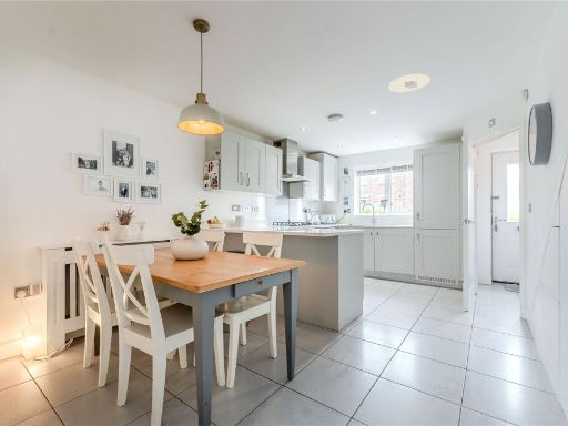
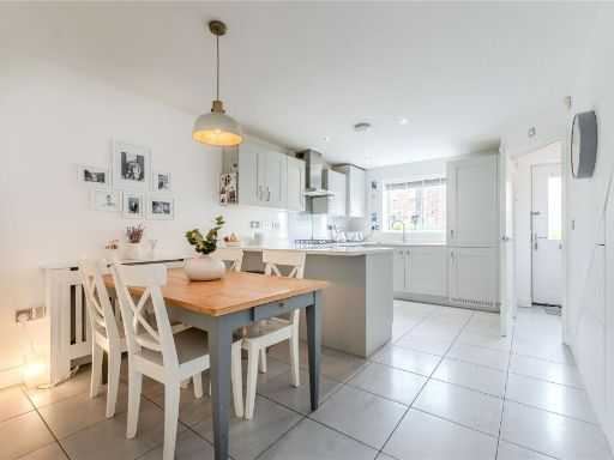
- recessed light [387,73,432,93]
